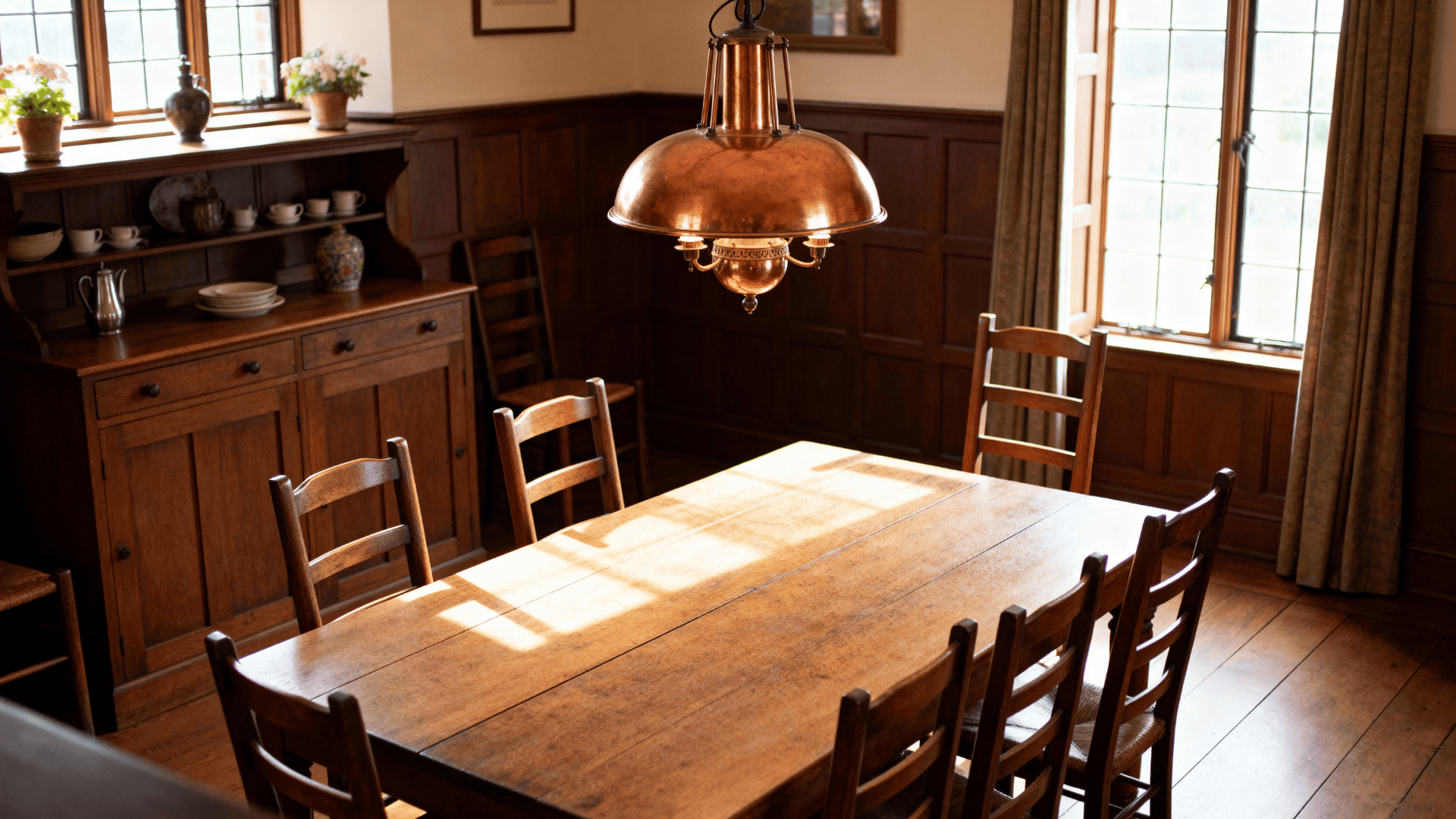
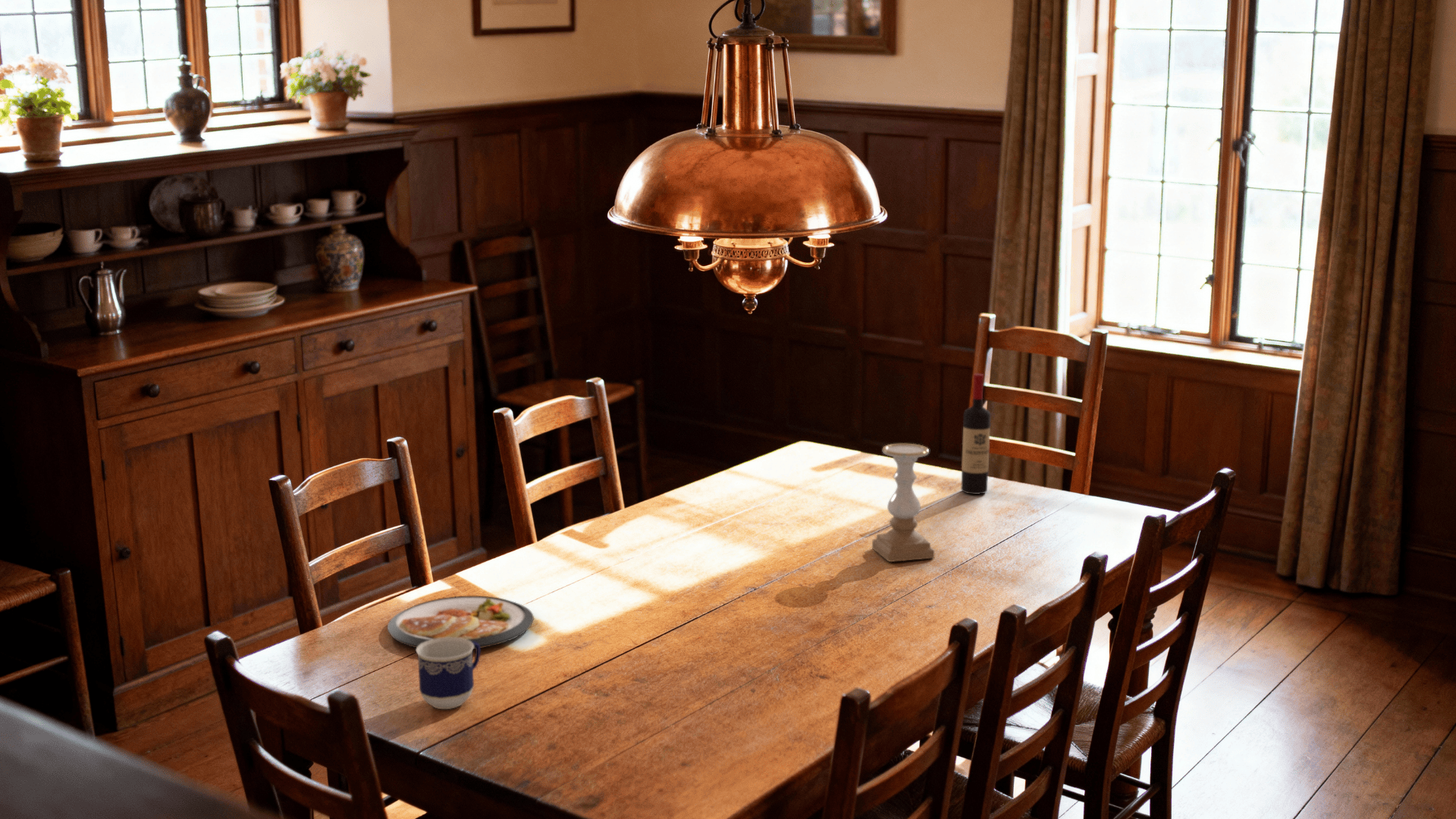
+ wine bottle [960,372,991,495]
+ cup [415,638,481,710]
+ dish [387,595,535,650]
+ candle holder [871,443,935,563]
